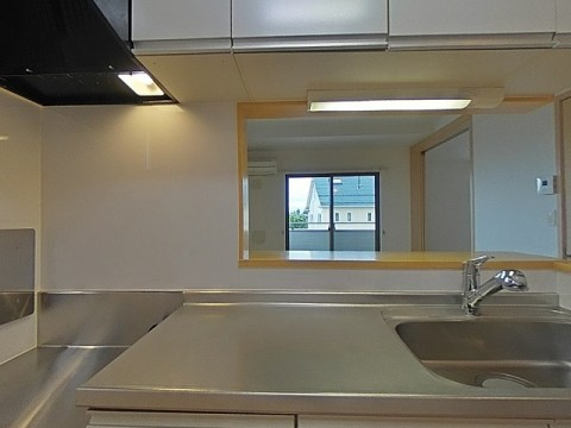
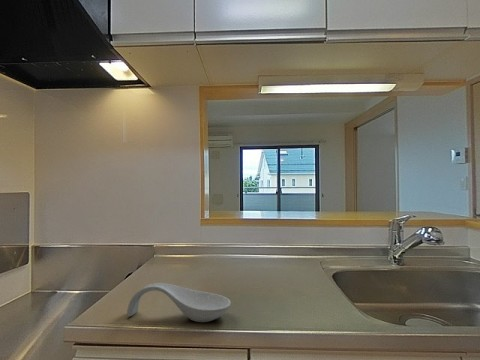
+ spoon rest [126,282,232,323]
